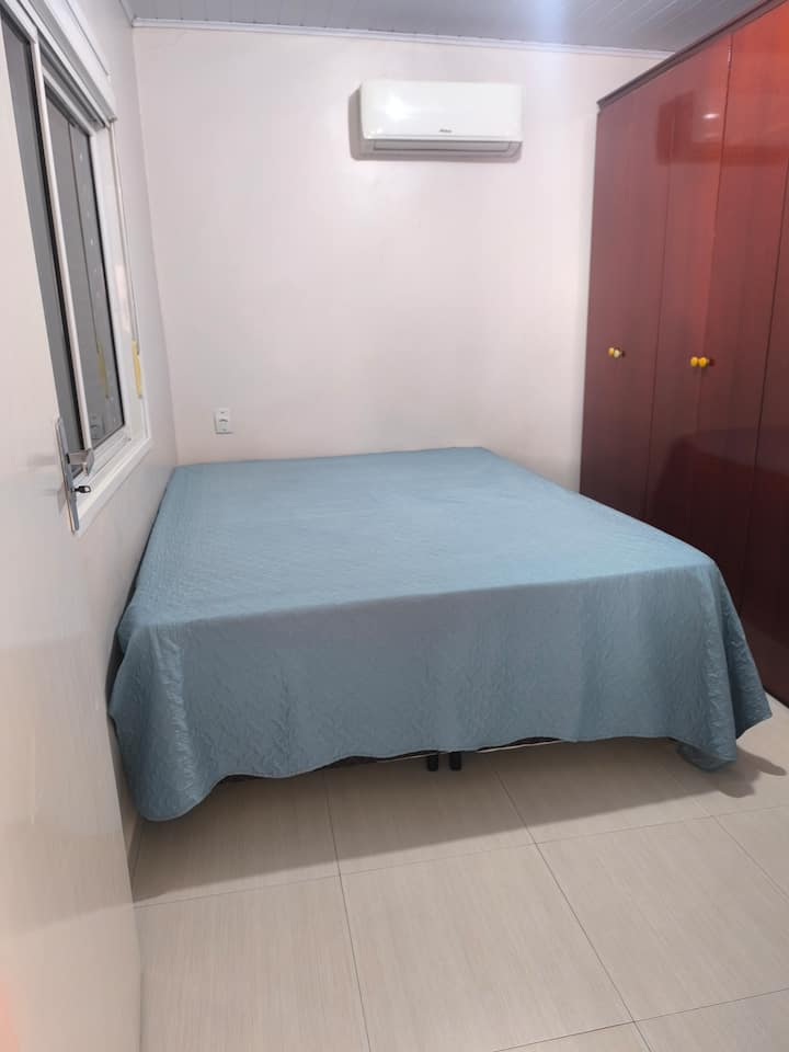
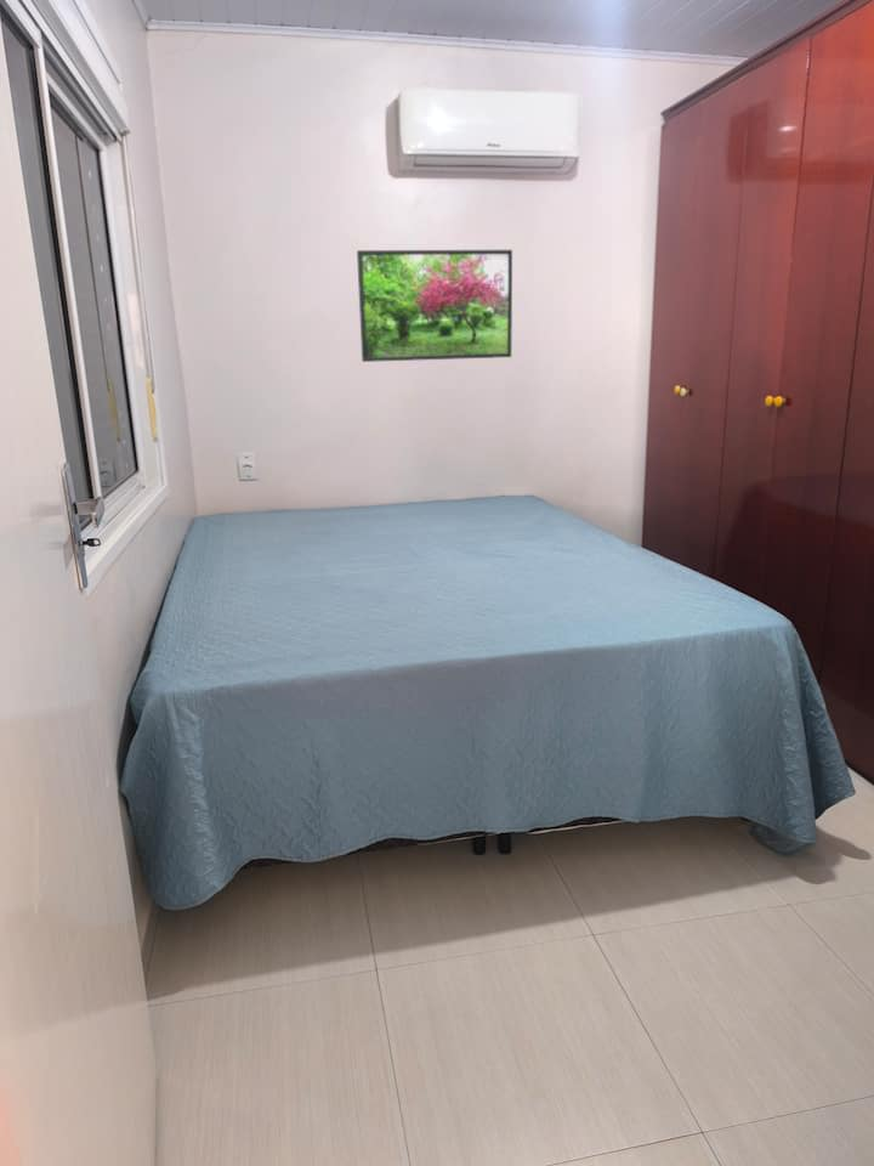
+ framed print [356,249,513,363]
